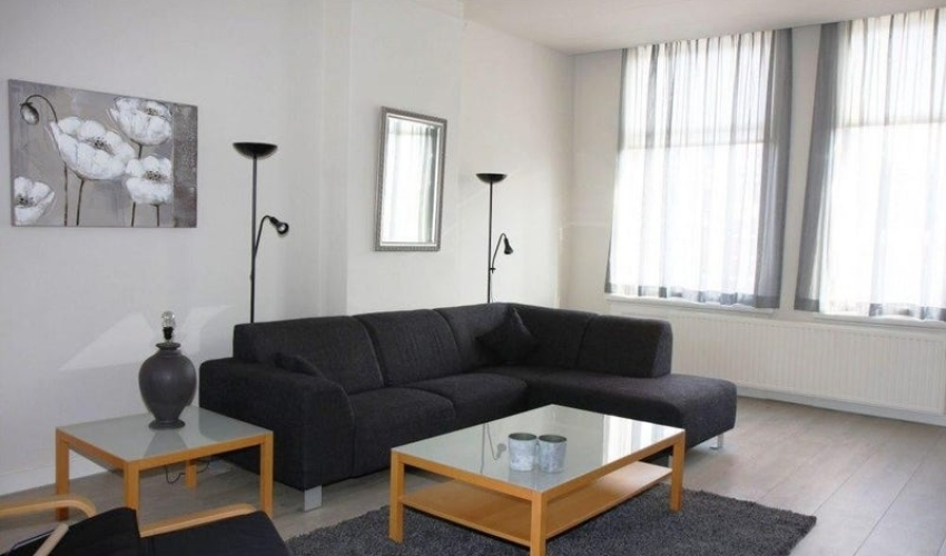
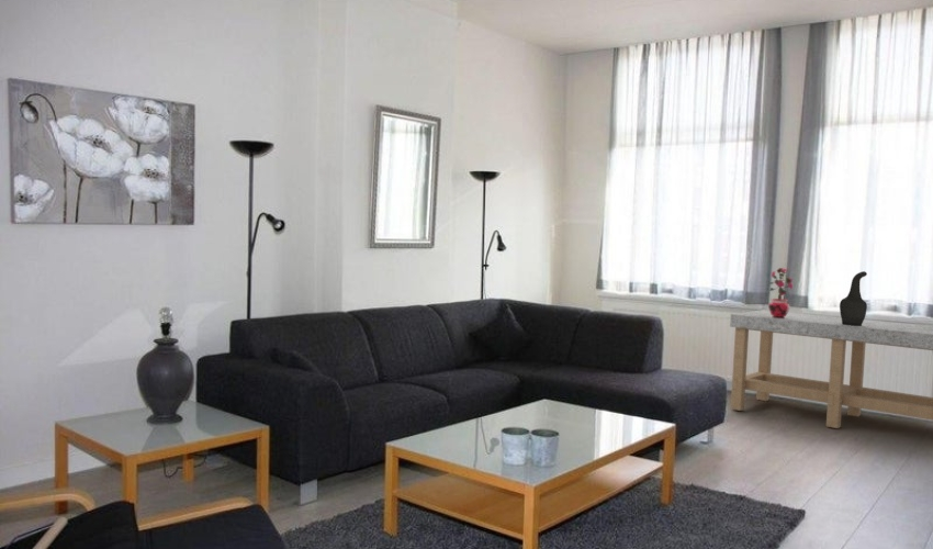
+ table [729,309,933,429]
+ potted plant [767,267,794,318]
+ decorative vase [839,270,868,326]
